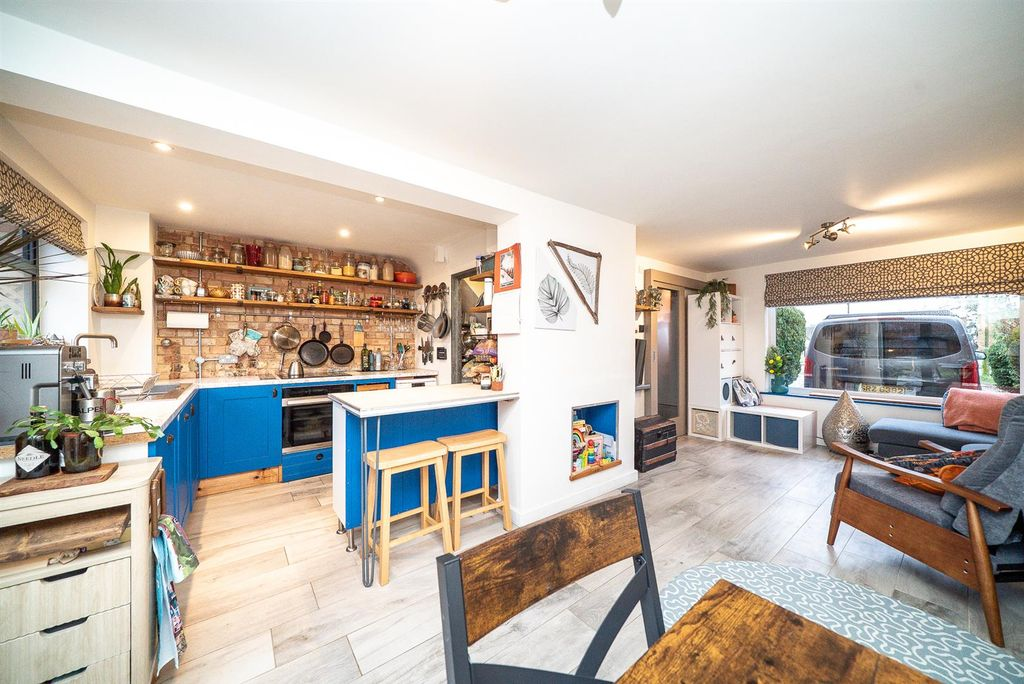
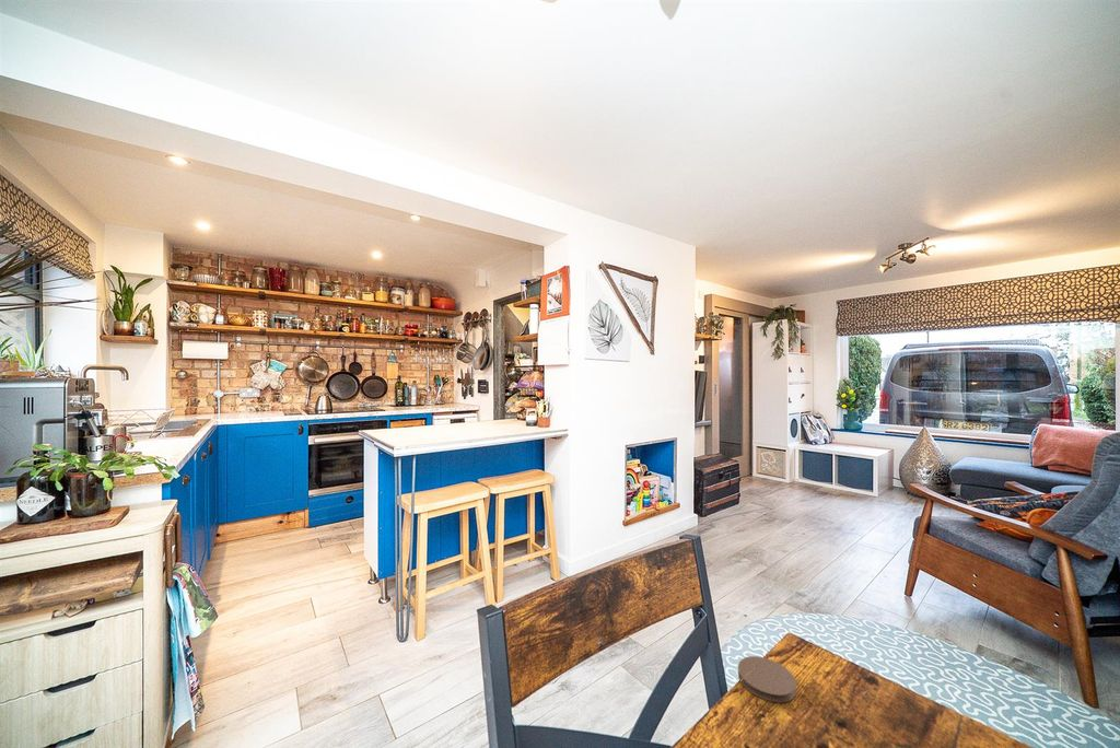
+ coaster [737,655,797,703]
